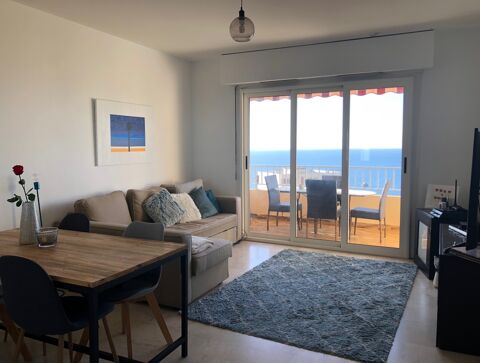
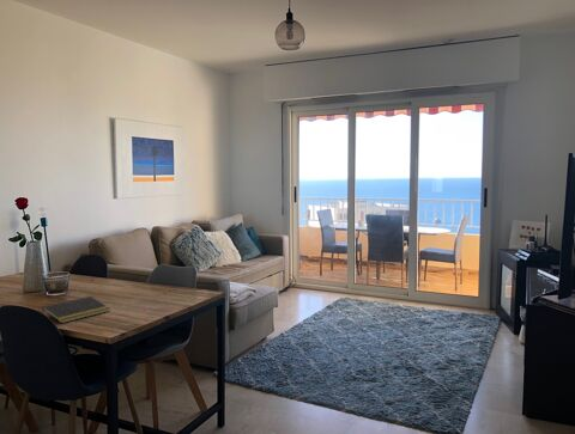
+ notepad [41,295,111,324]
